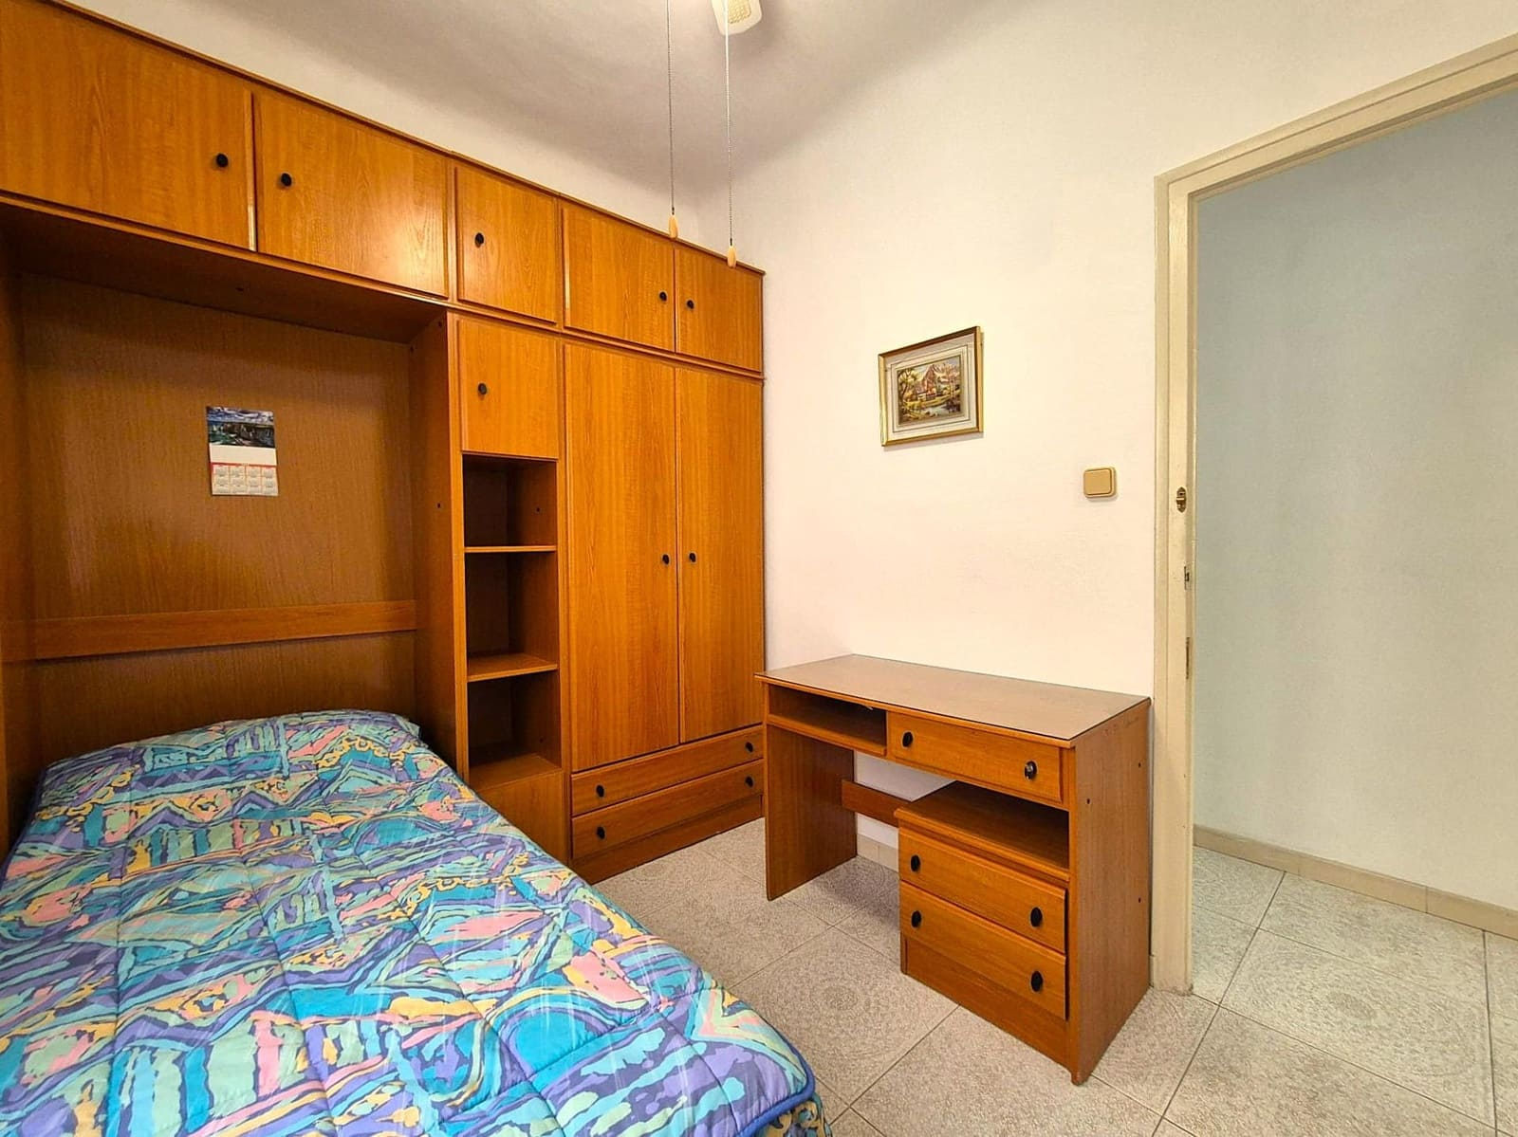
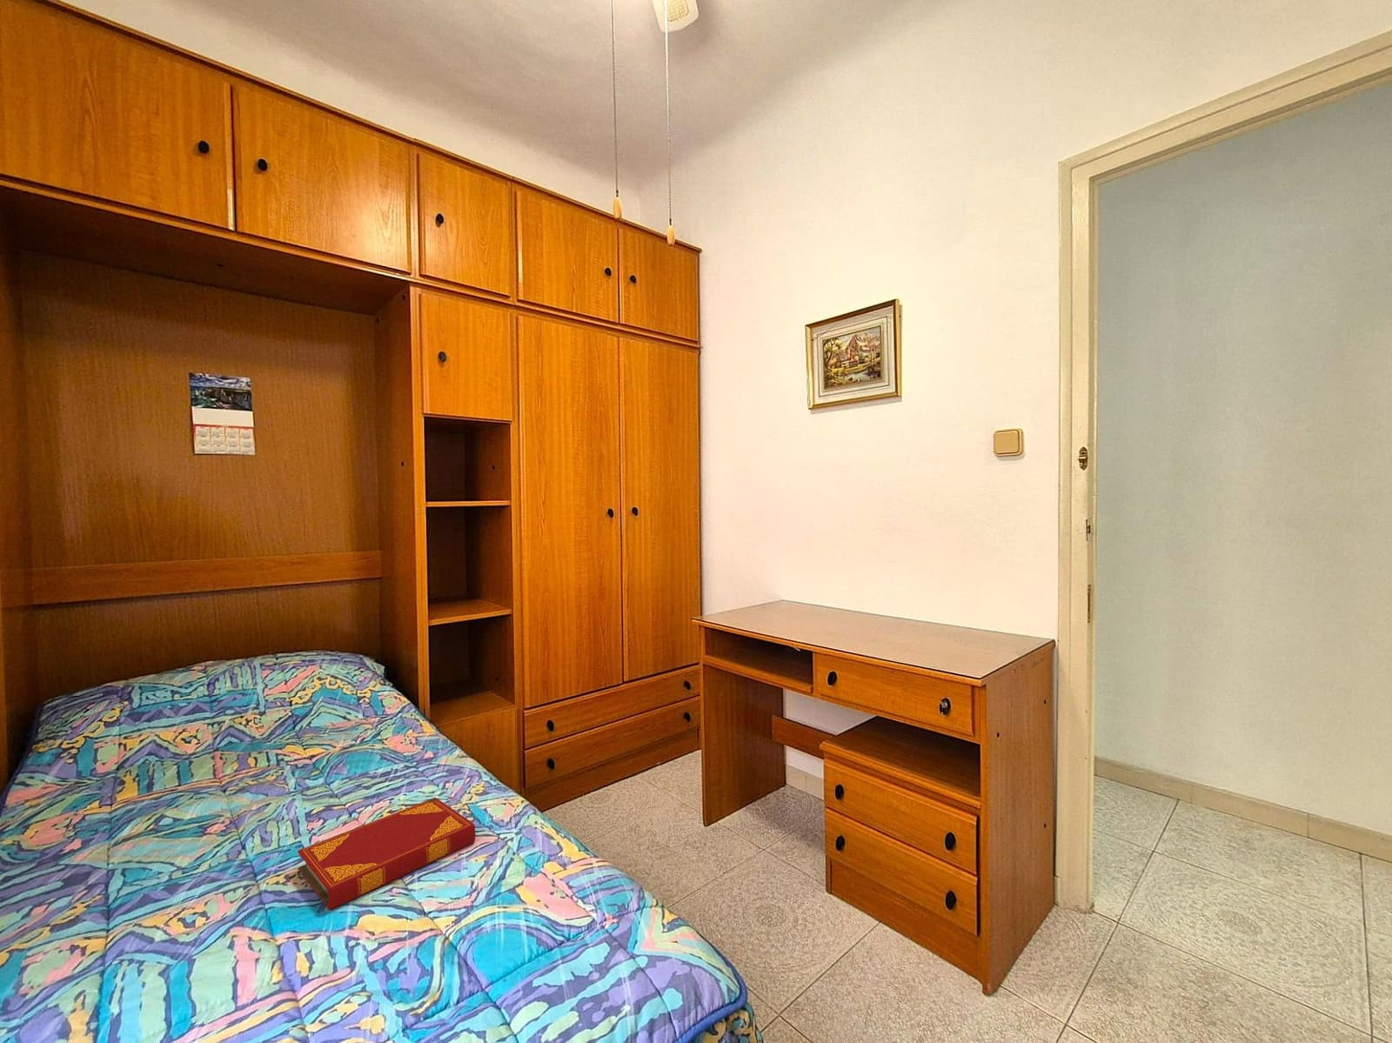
+ hardback book [297,796,476,910]
